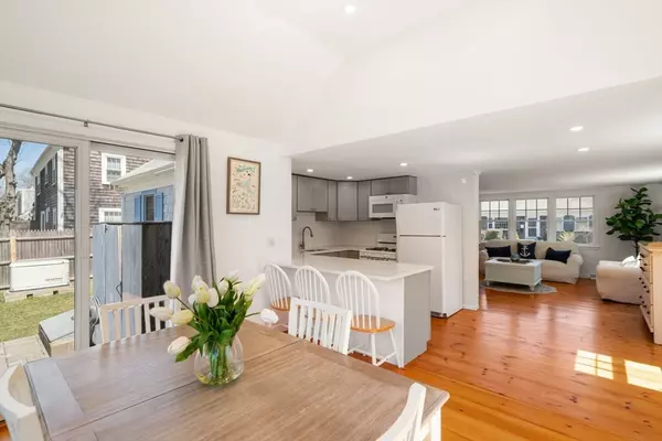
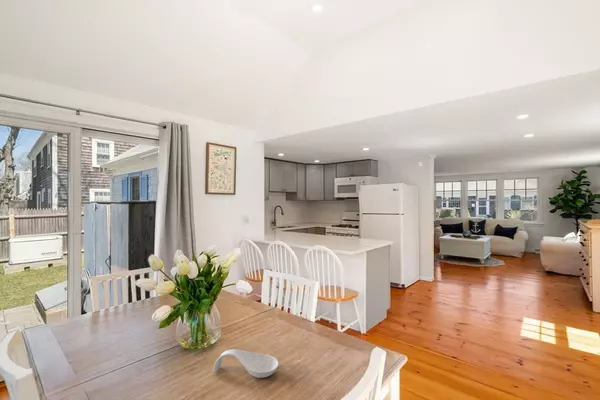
+ spoon rest [213,348,280,379]
